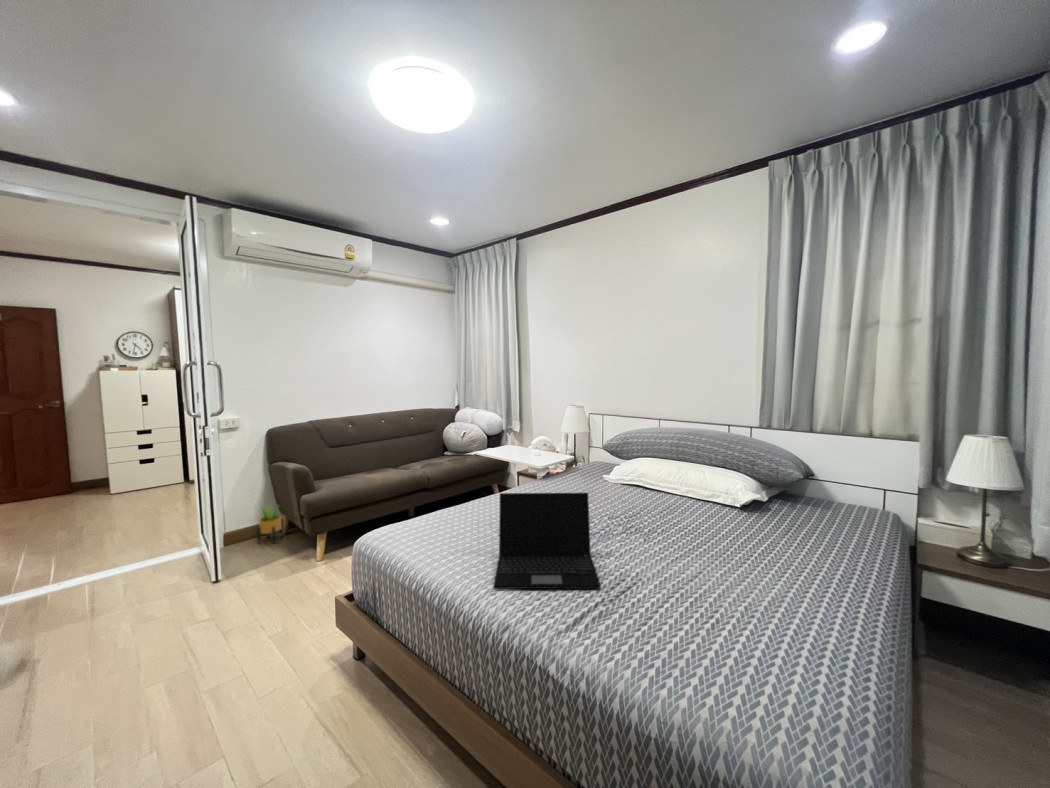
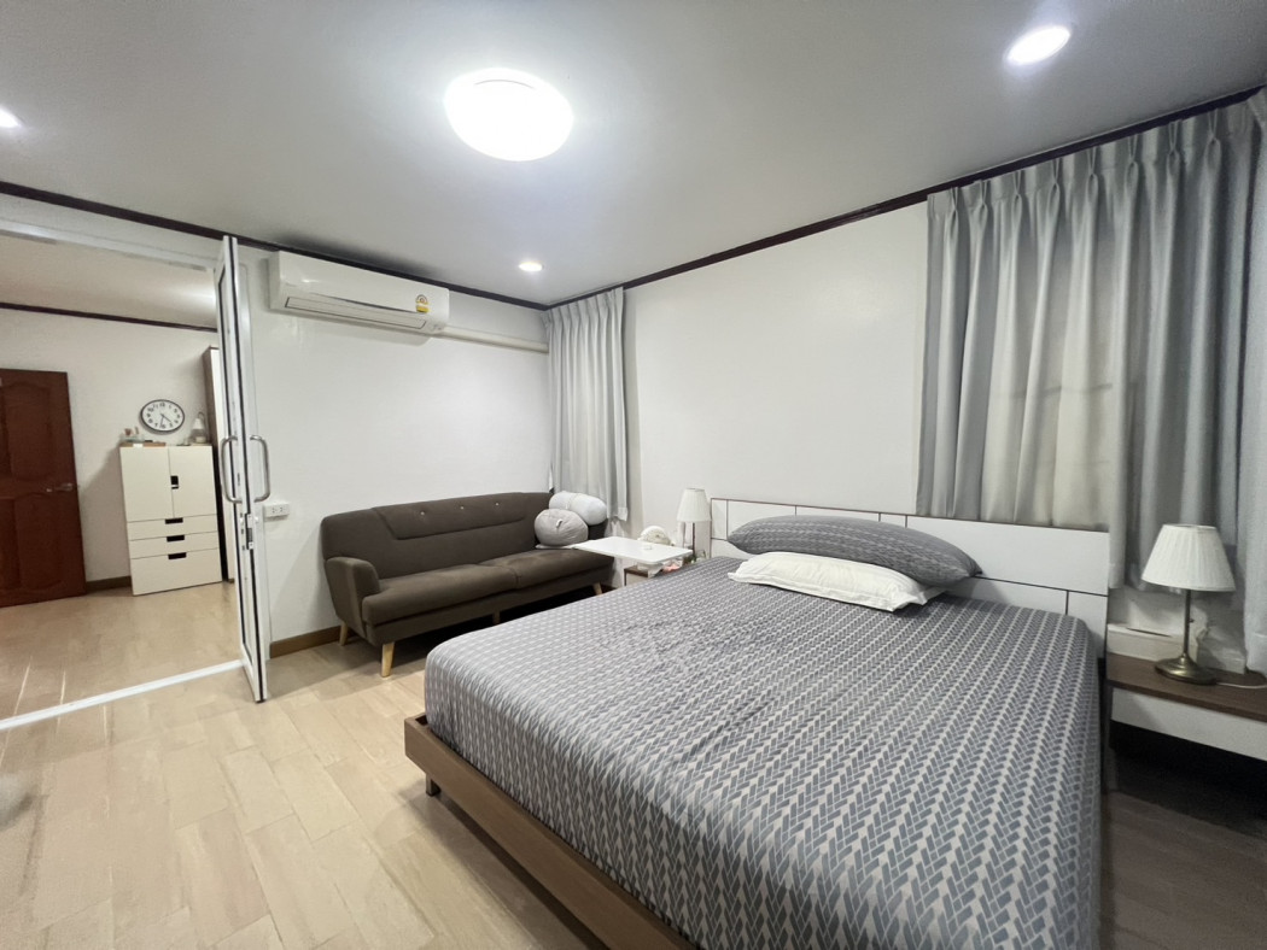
- laptop [493,492,602,590]
- potted plant [256,501,285,545]
